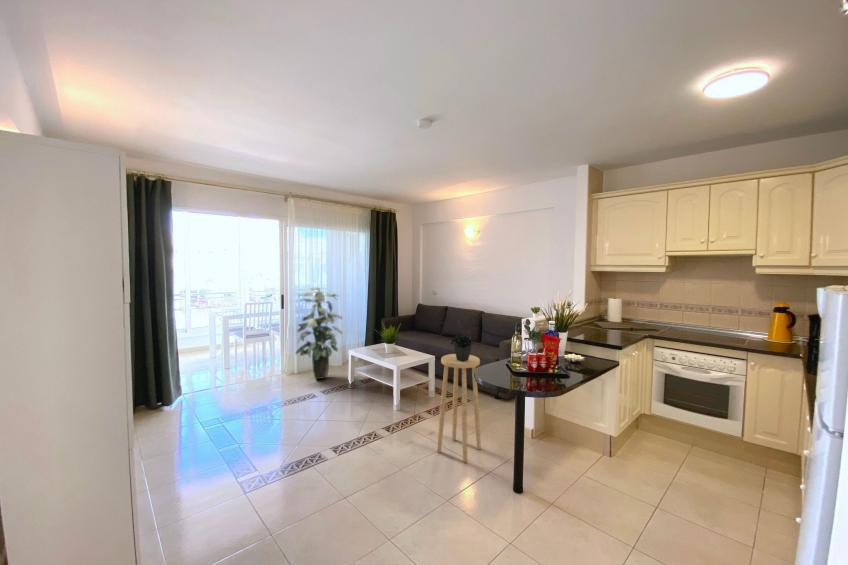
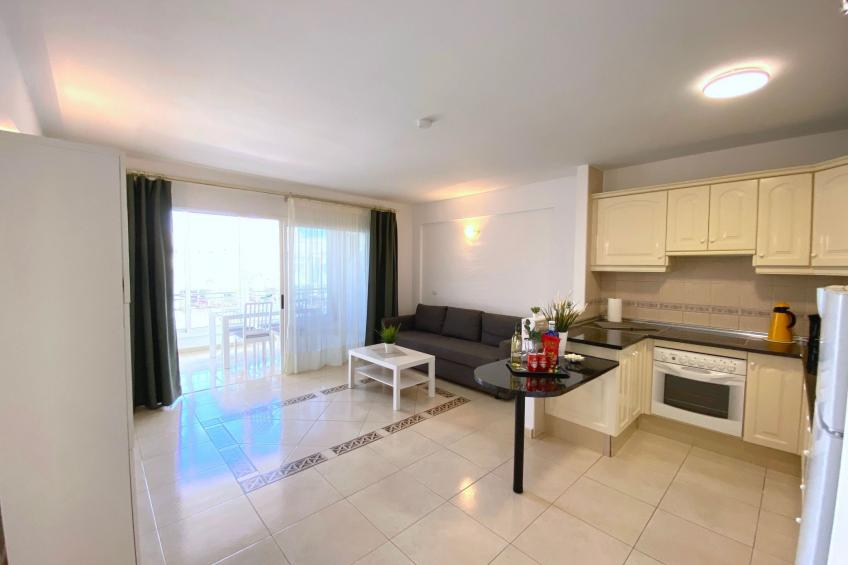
- stool [436,353,482,464]
- potted plant [449,316,475,362]
- indoor plant [295,286,343,380]
